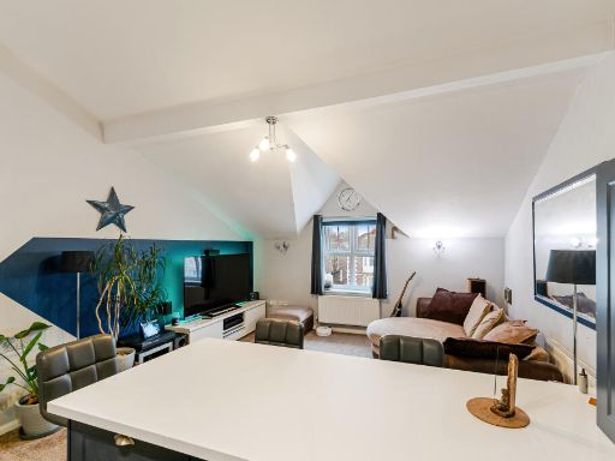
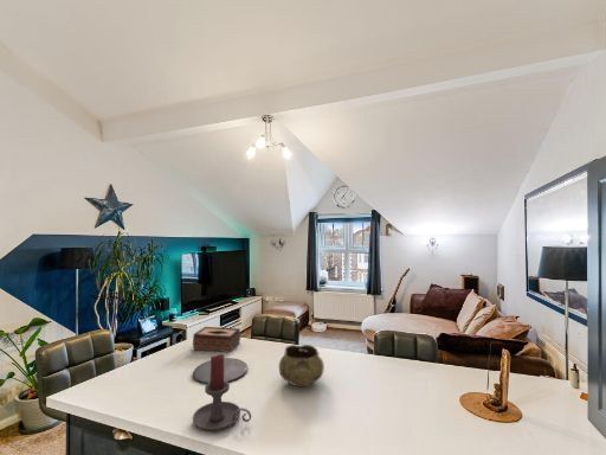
+ candle holder [192,353,252,432]
+ decorative bowl [278,344,325,387]
+ plate [192,357,249,385]
+ tissue box [192,326,241,353]
